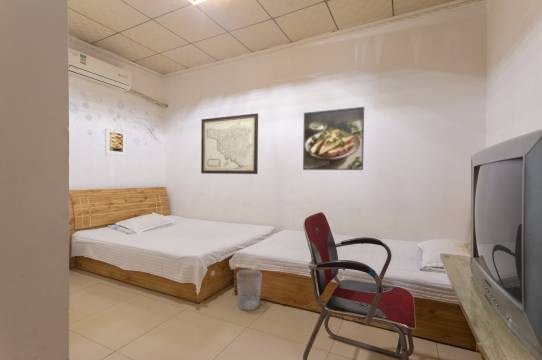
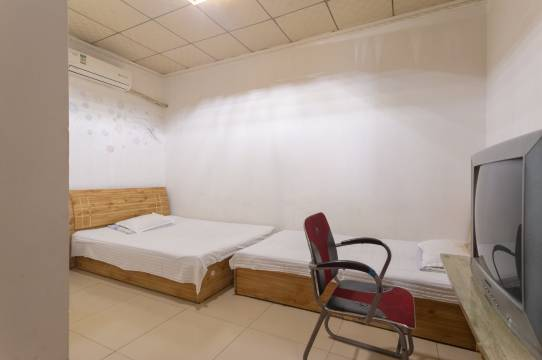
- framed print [104,126,128,157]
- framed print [302,106,365,171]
- wall art [200,112,259,175]
- wastebasket [235,268,263,311]
